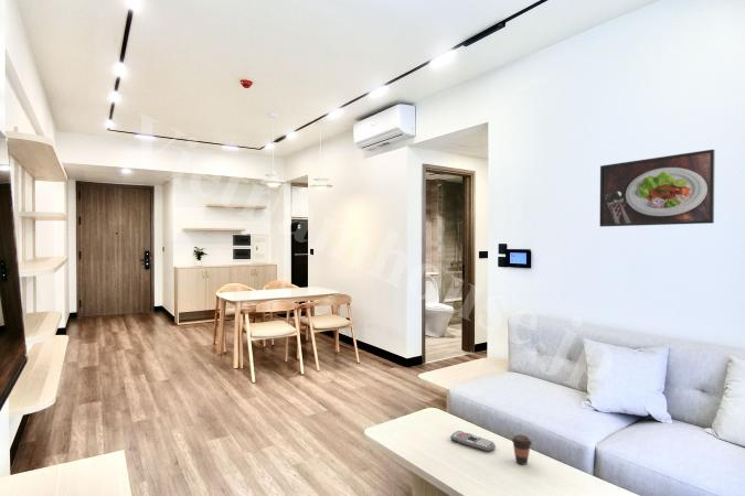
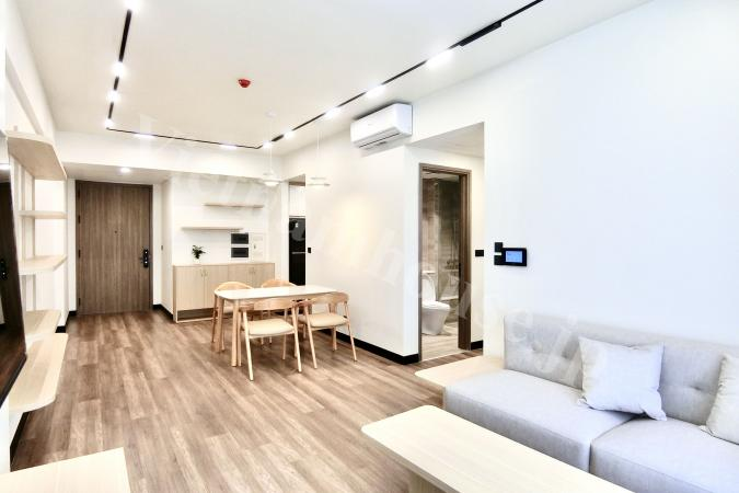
- coffee cup [511,434,533,466]
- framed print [598,149,716,228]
- remote control [449,430,497,453]
